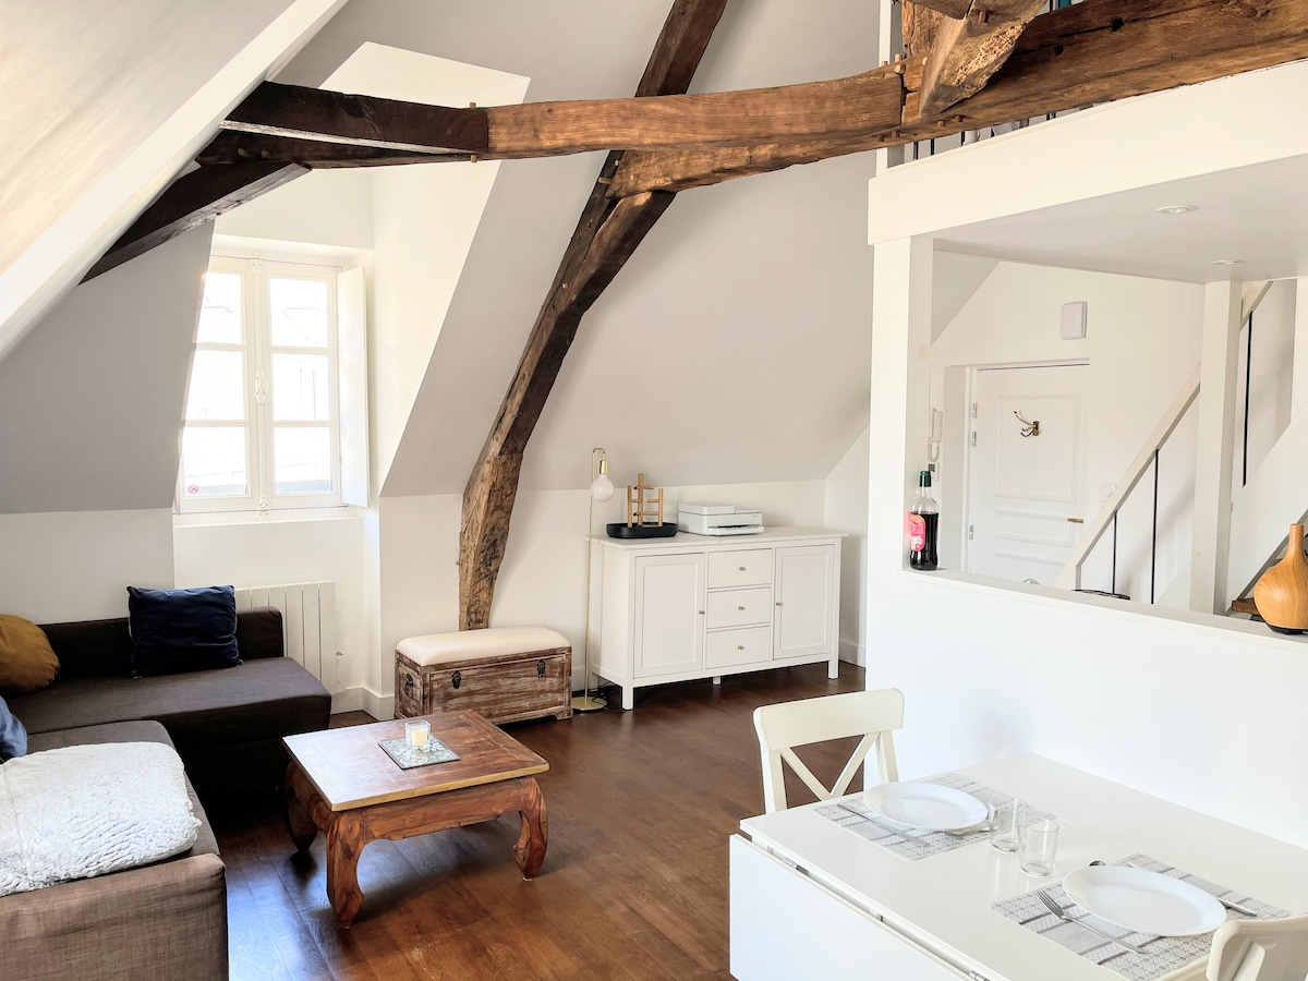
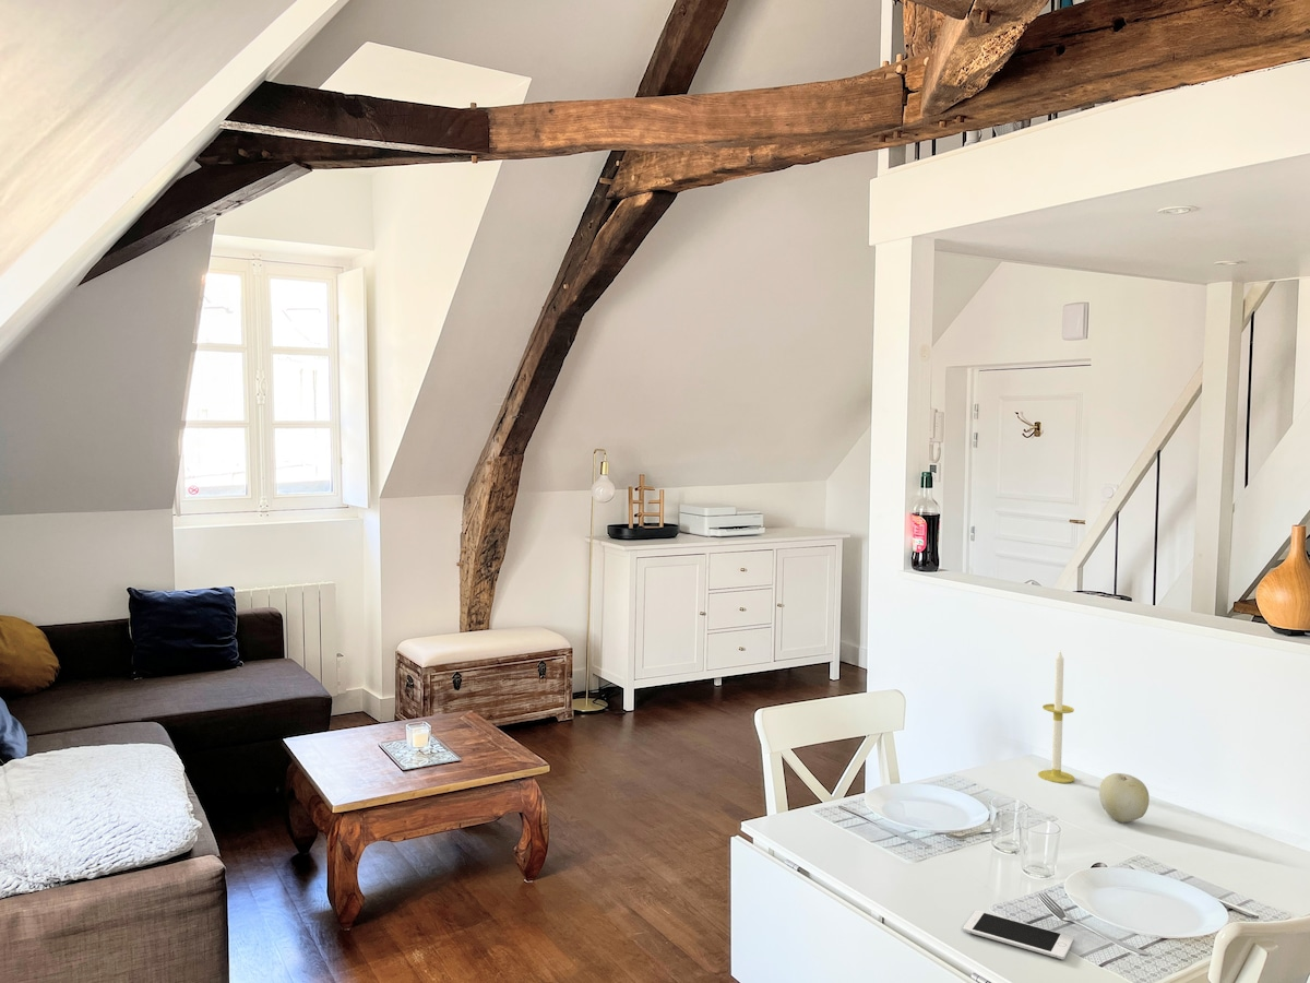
+ cell phone [963,910,1075,961]
+ candle [1037,651,1075,784]
+ fruit [1098,772,1151,824]
